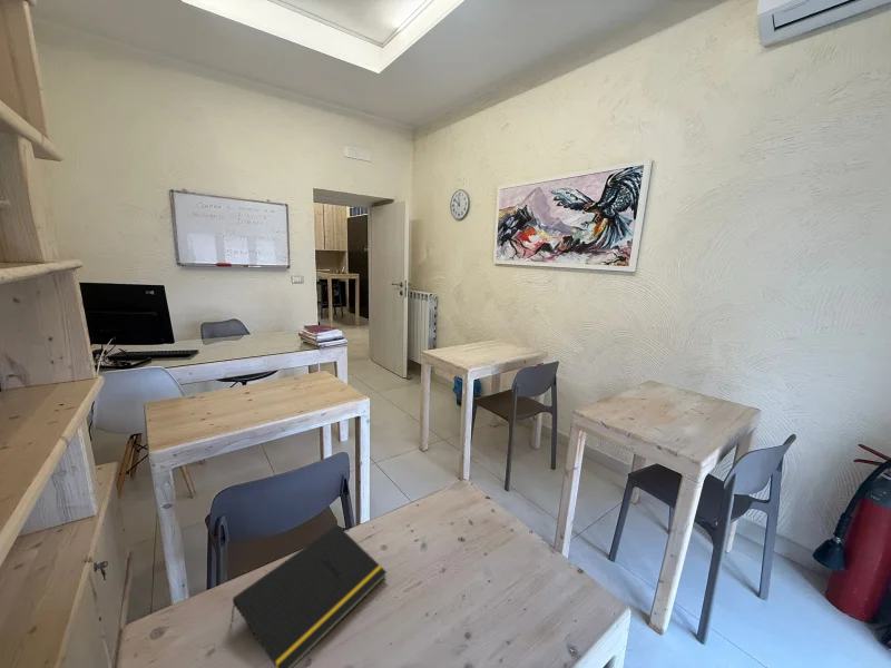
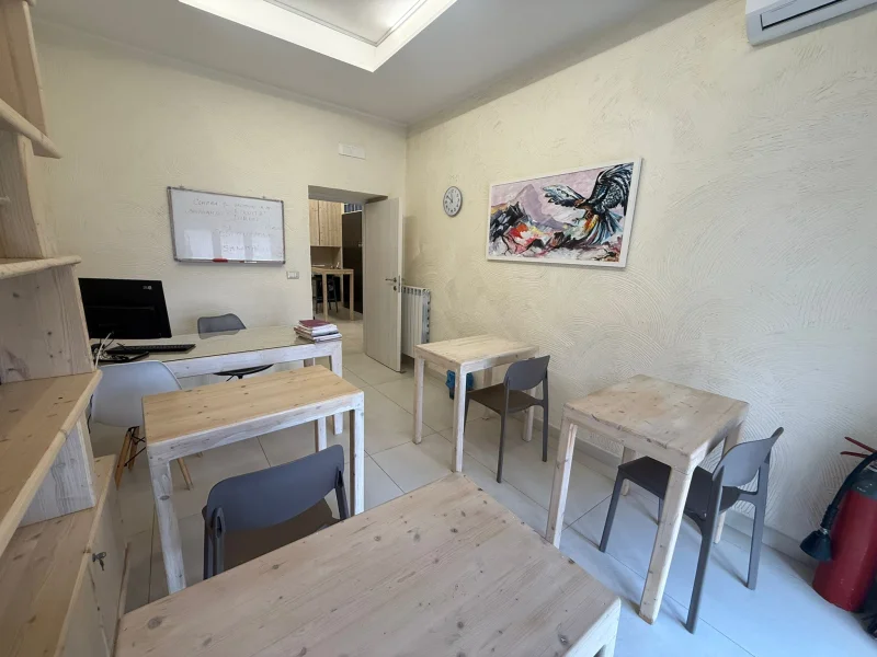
- notepad [229,523,388,668]
